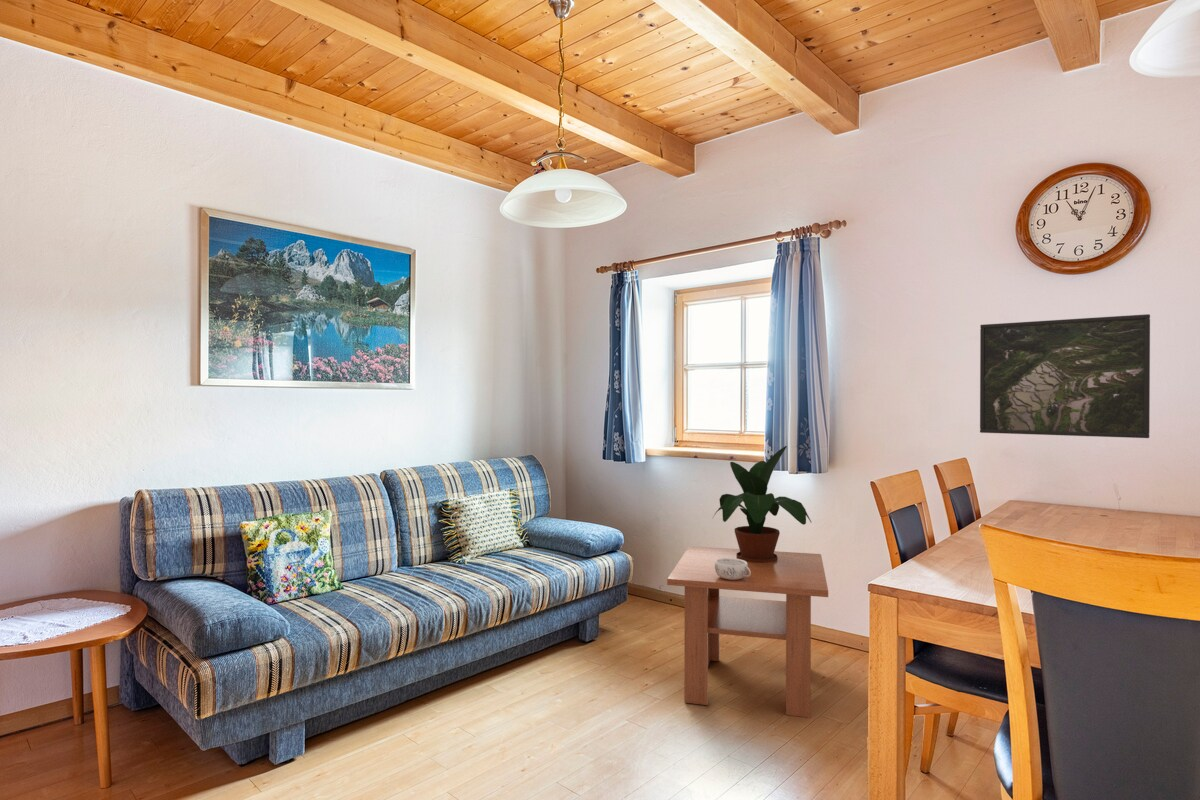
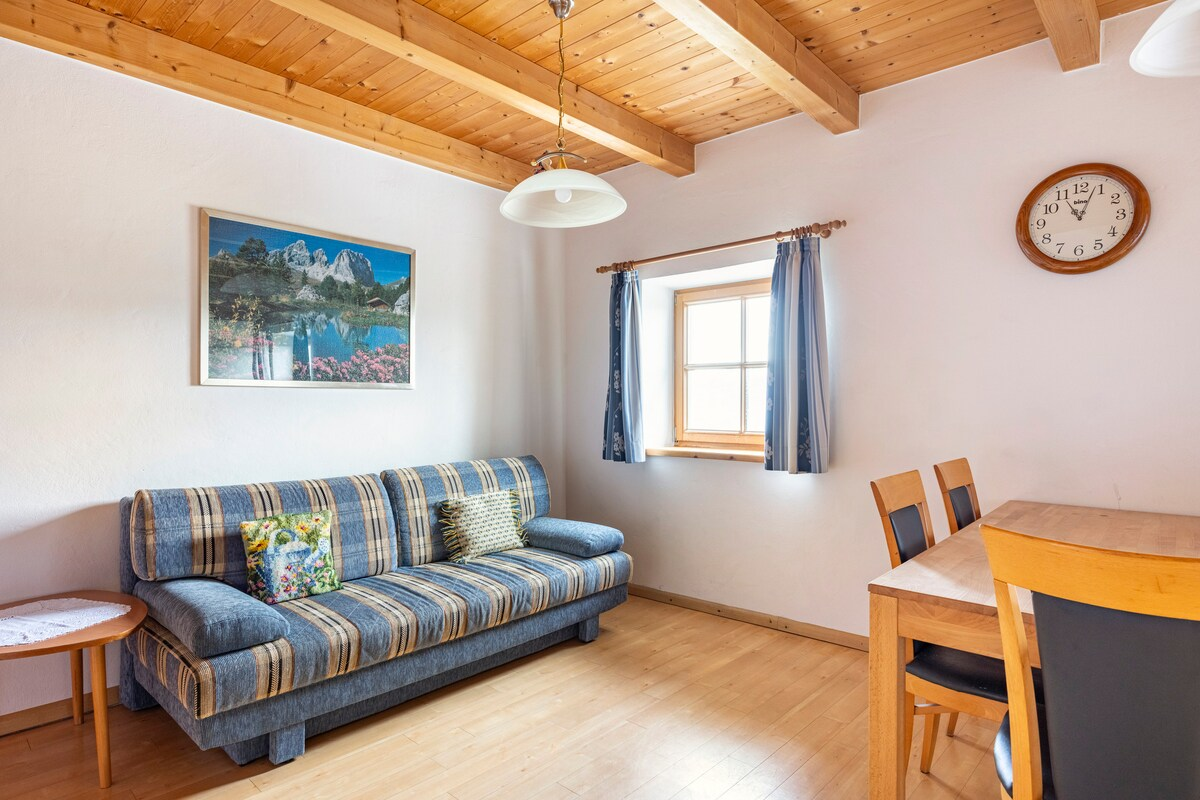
- potted plant [712,445,812,563]
- decorative bowl [715,558,751,580]
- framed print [979,313,1151,439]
- coffee table [666,545,829,719]
